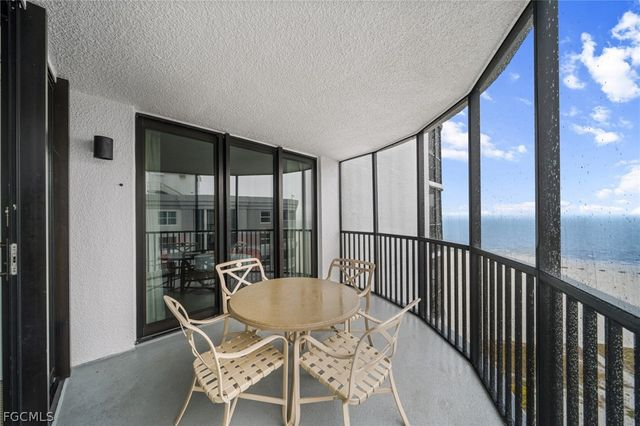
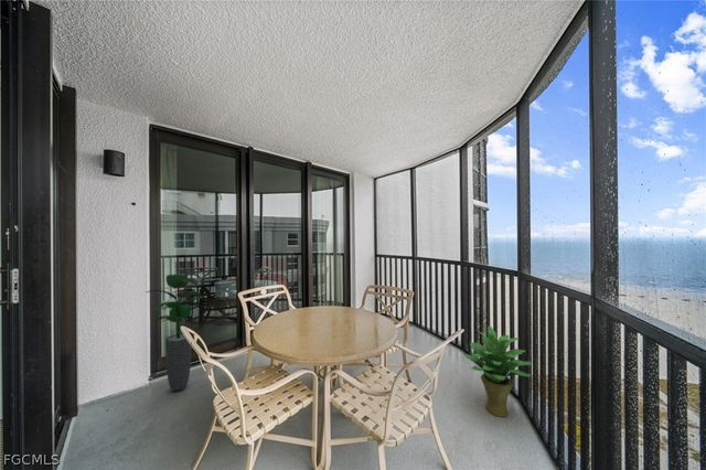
+ potted plant [146,274,205,392]
+ potted plant [463,325,533,418]
